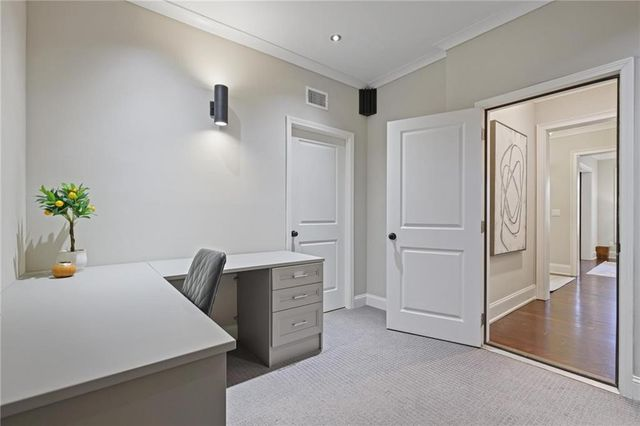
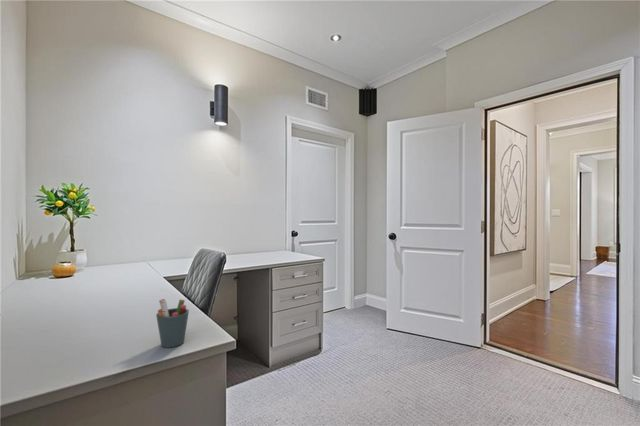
+ pen holder [155,298,190,348]
